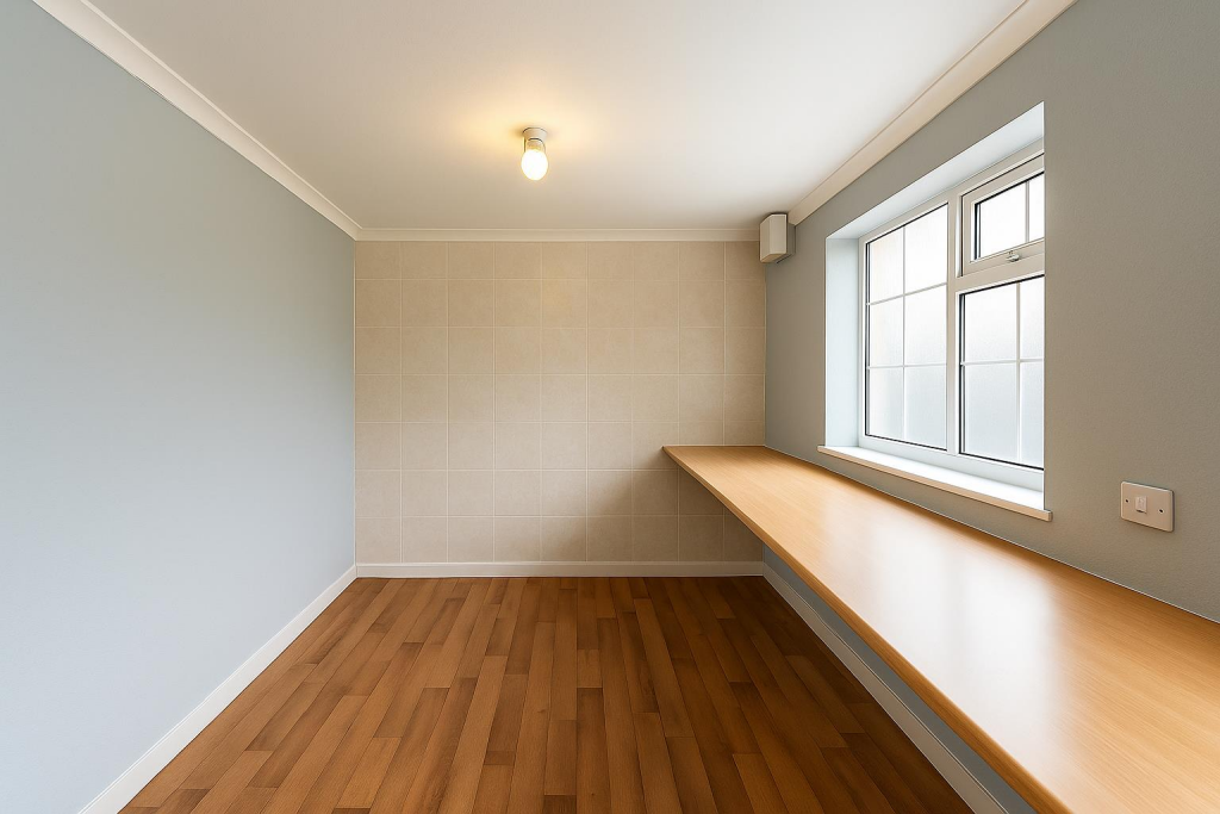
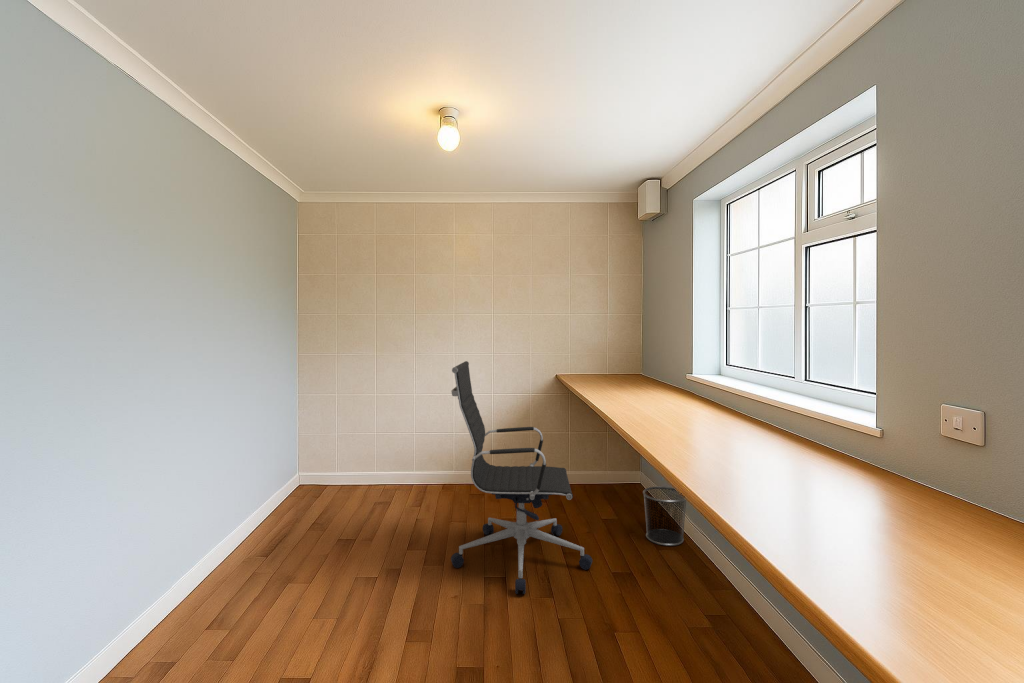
+ waste bin [642,485,687,547]
+ office chair [450,360,593,595]
